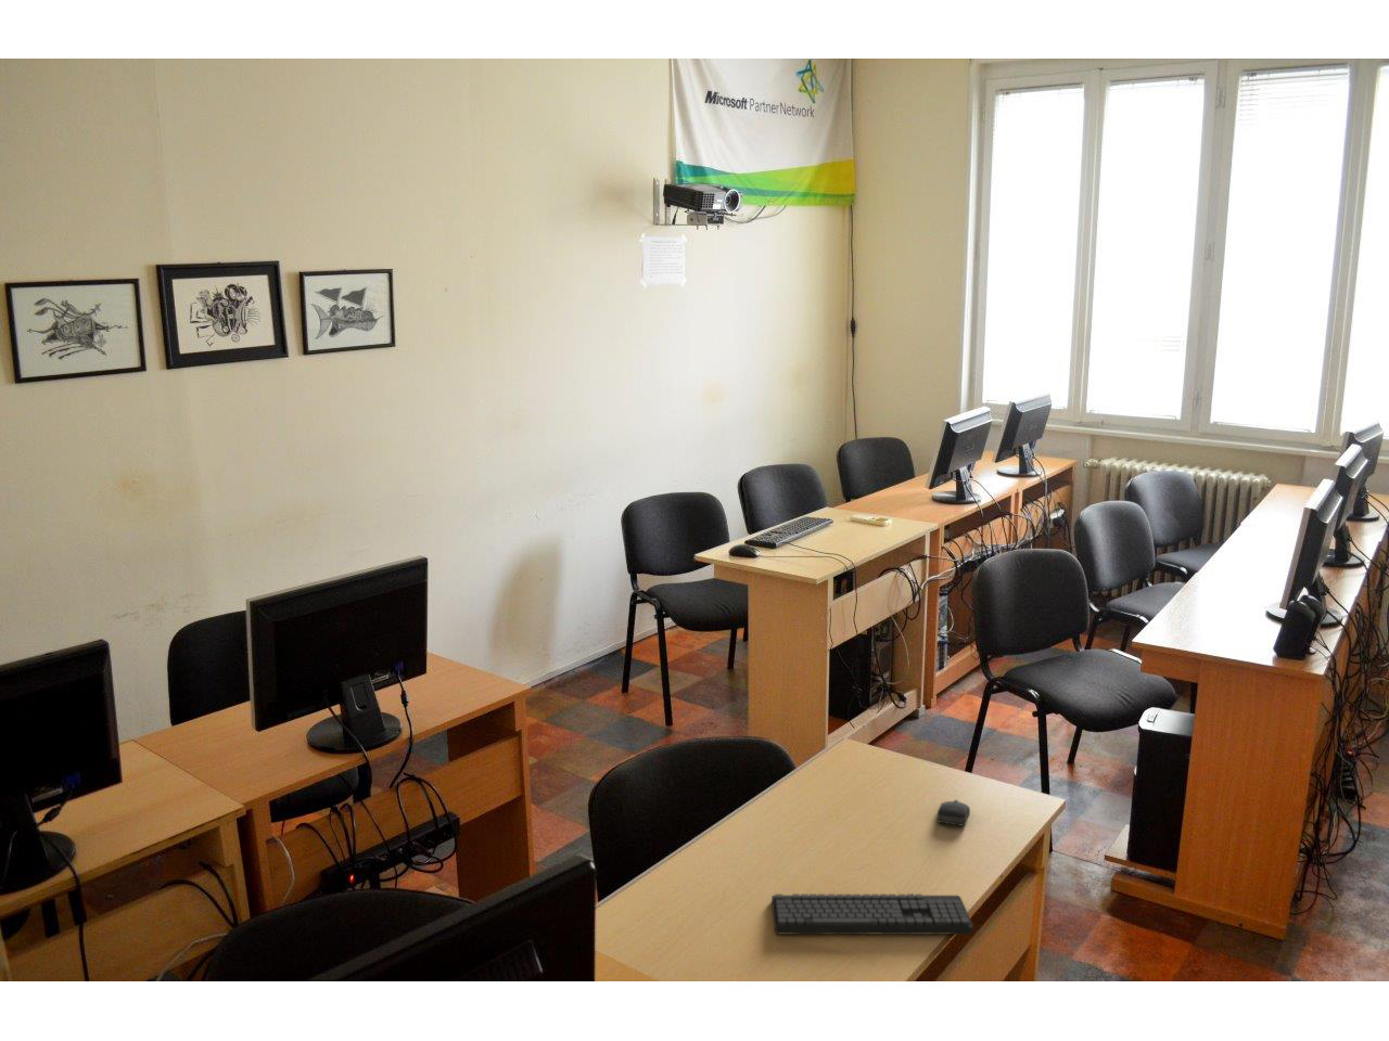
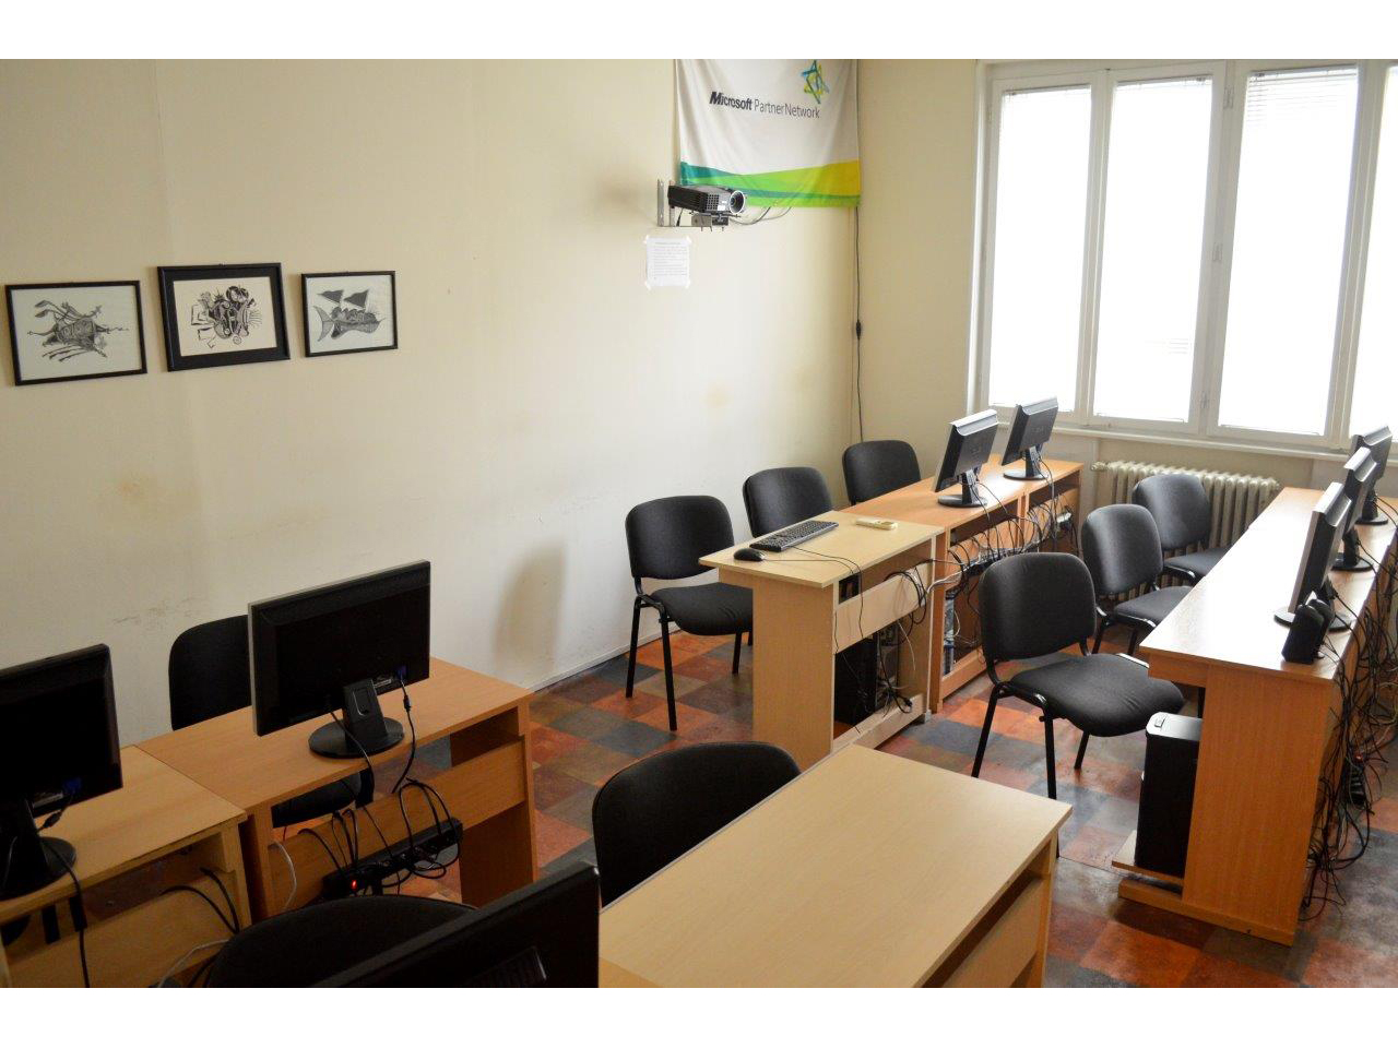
- computer mouse [936,799,971,827]
- keyboard [770,893,974,936]
